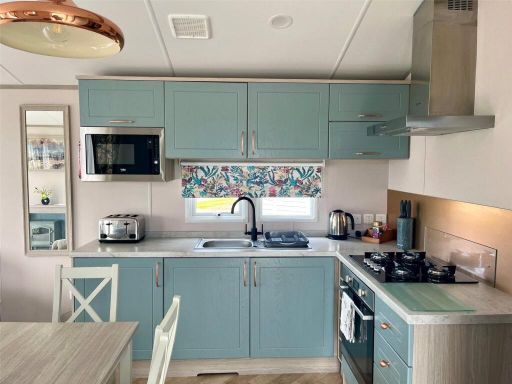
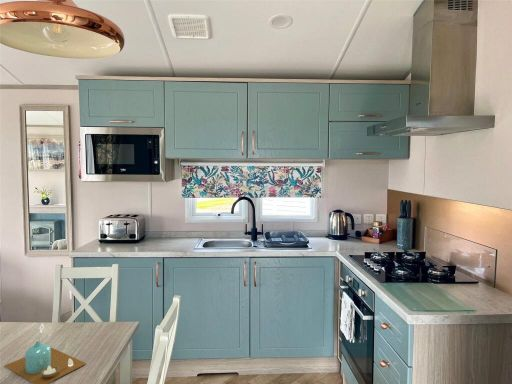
+ candle [4,322,87,384]
